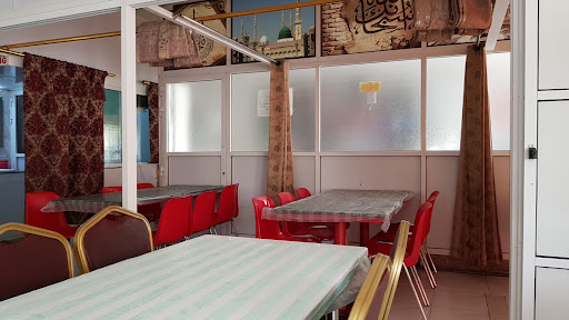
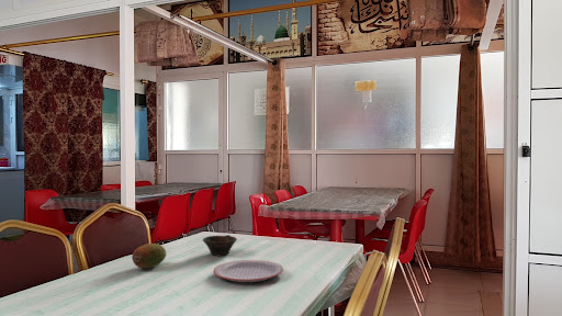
+ fruit [131,242,167,270]
+ plate [212,259,284,283]
+ bowl [202,234,238,257]
